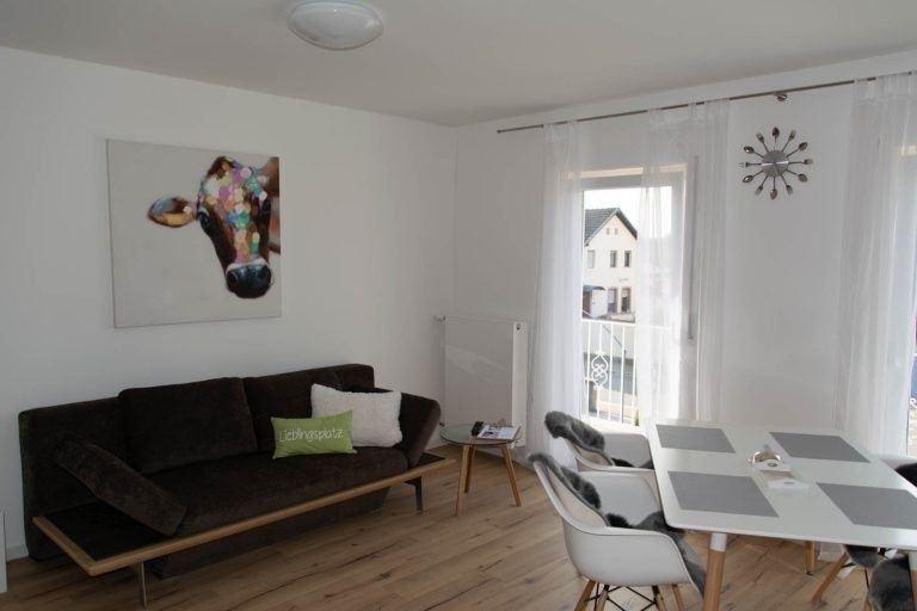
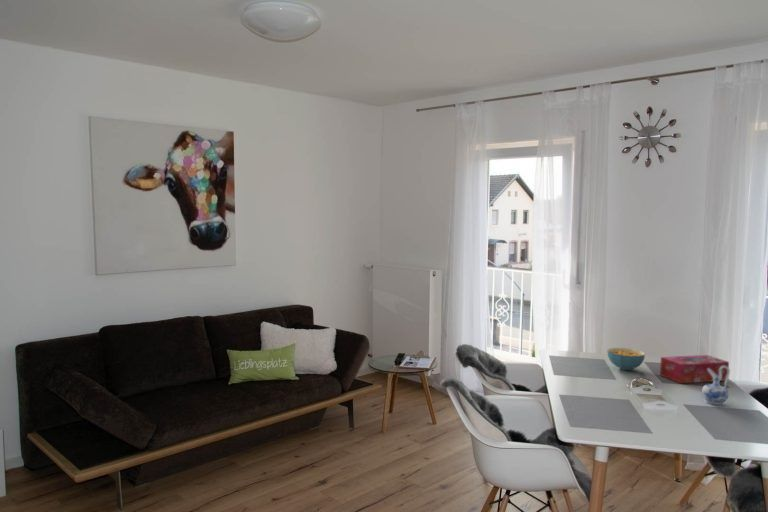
+ tissue box [659,354,730,384]
+ cereal bowl [607,347,646,371]
+ ceramic pitcher [701,366,731,406]
